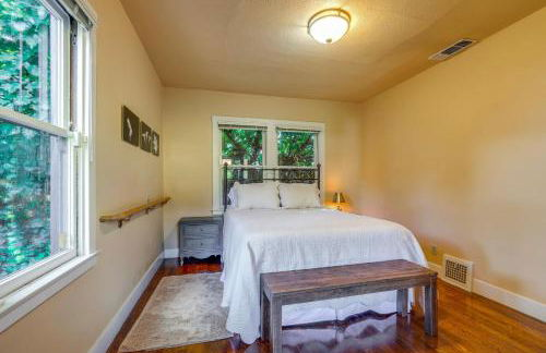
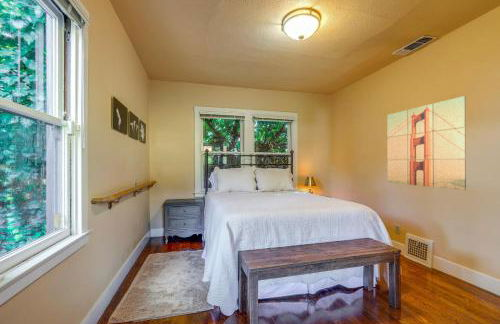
+ wall art [386,95,467,191]
